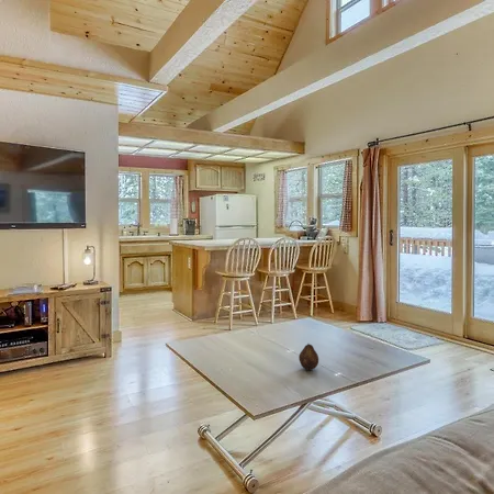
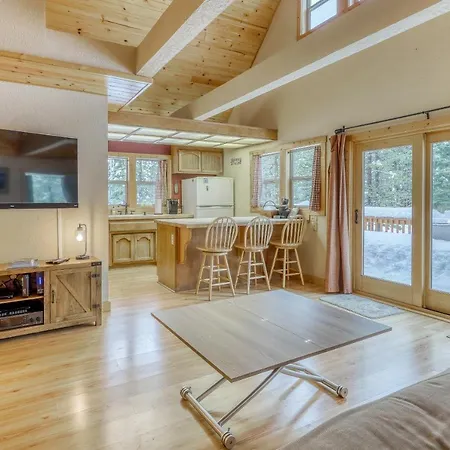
- fruit [297,343,319,371]
